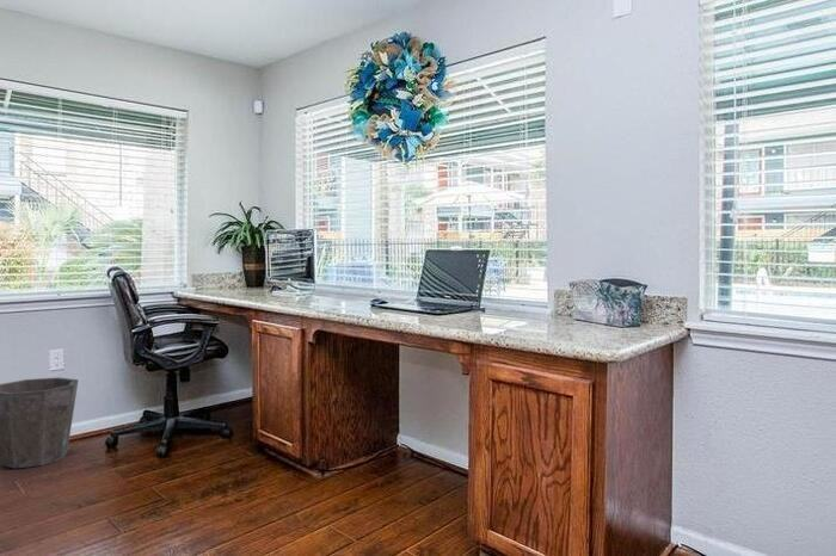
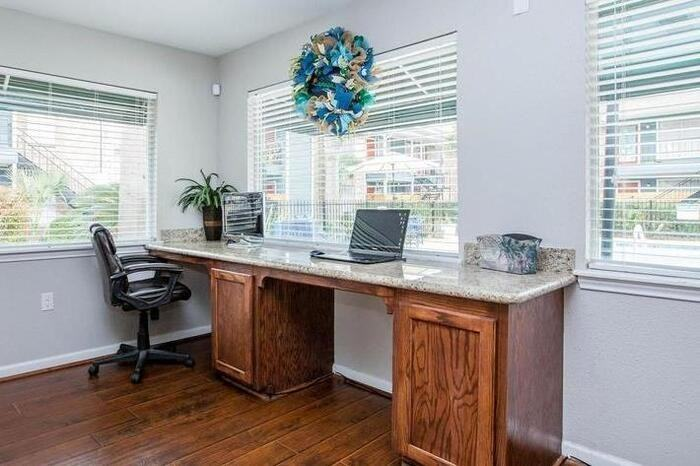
- waste bin [0,376,80,469]
